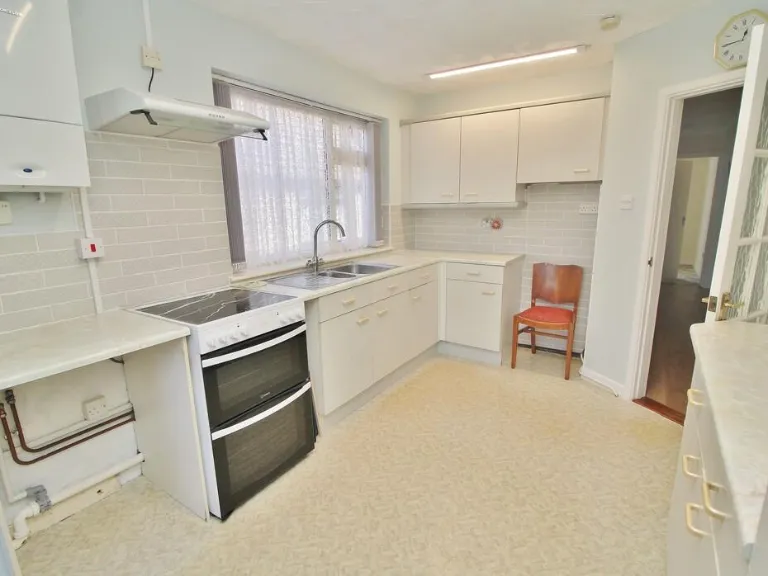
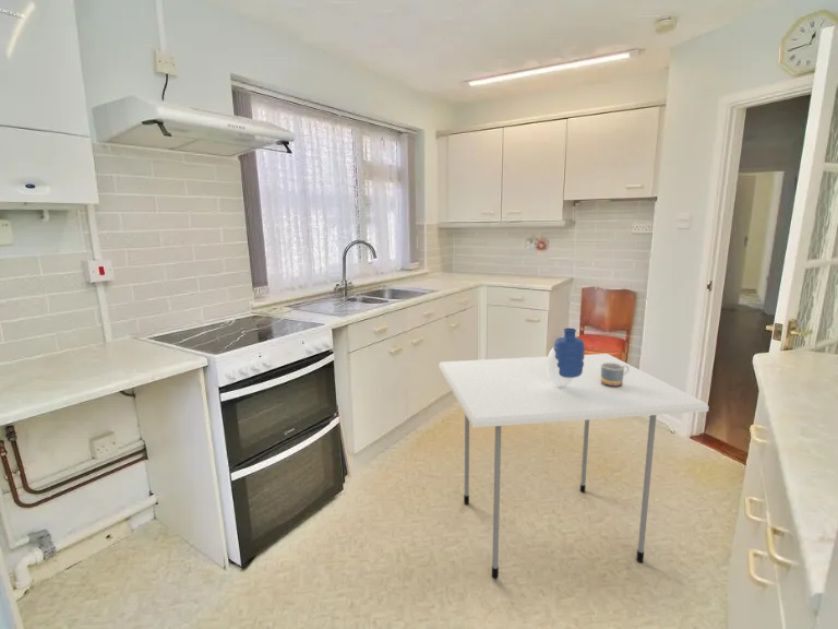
+ dining table [438,353,710,580]
+ vase [547,327,586,388]
+ mug [600,363,630,388]
